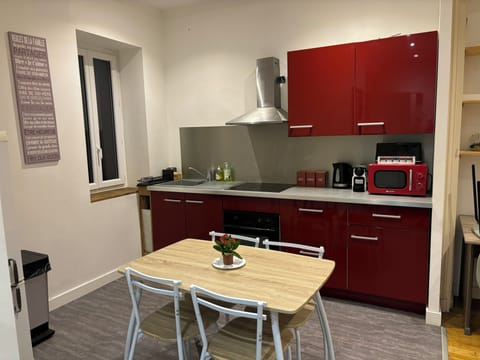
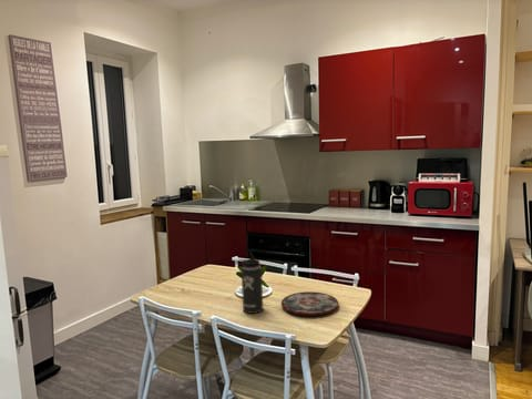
+ plate [280,290,339,317]
+ thermos bottle [236,250,265,315]
